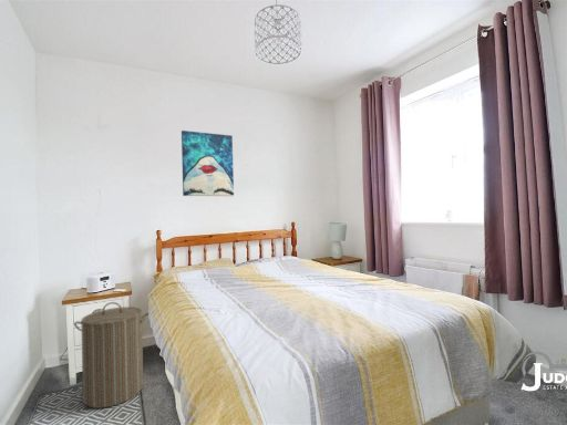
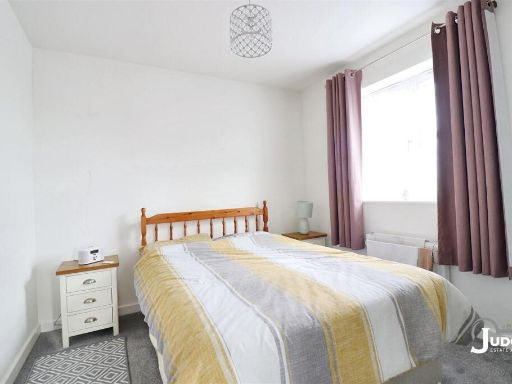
- wall art [181,129,235,197]
- laundry hamper [73,301,151,410]
